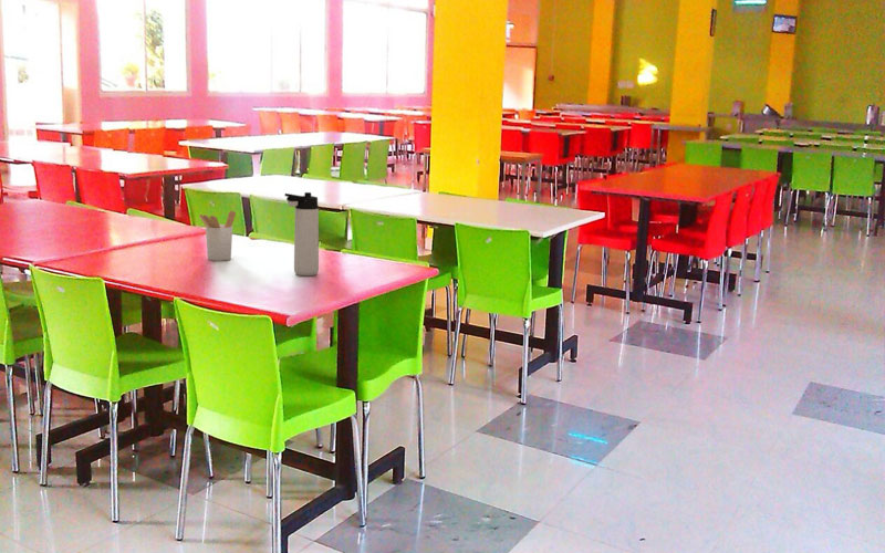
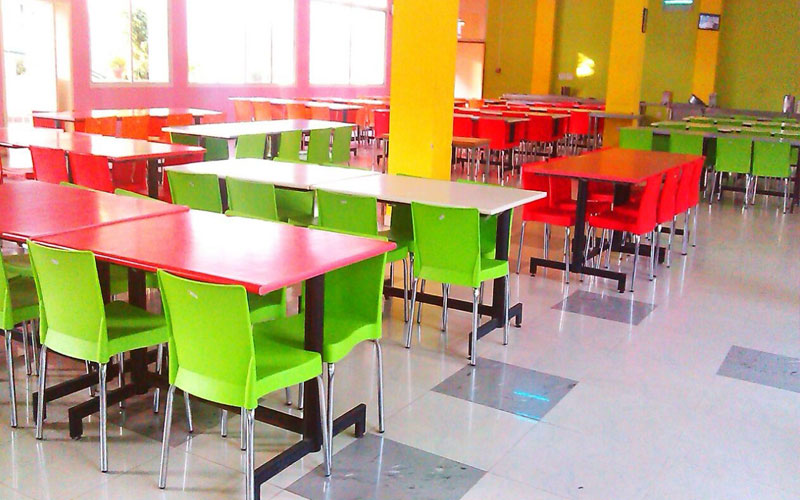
- utensil holder [198,210,237,262]
- thermos bottle [284,191,320,276]
